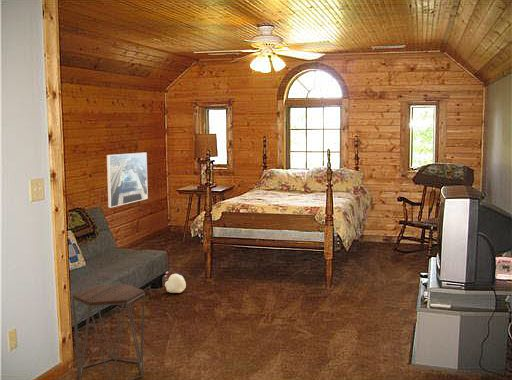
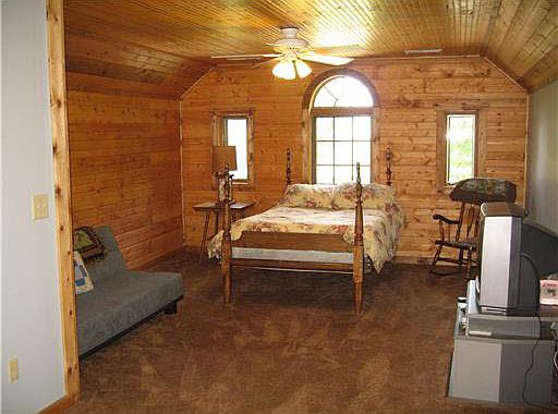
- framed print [106,152,149,209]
- plush toy [164,270,187,294]
- side table [71,283,146,380]
